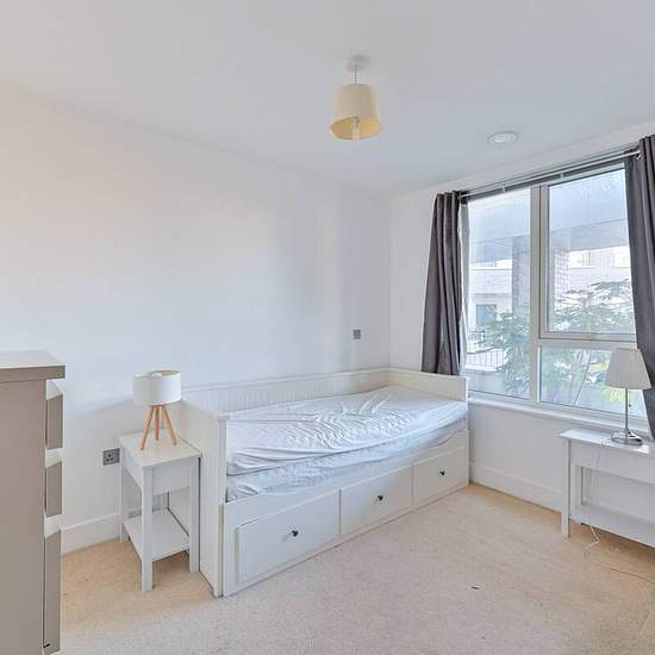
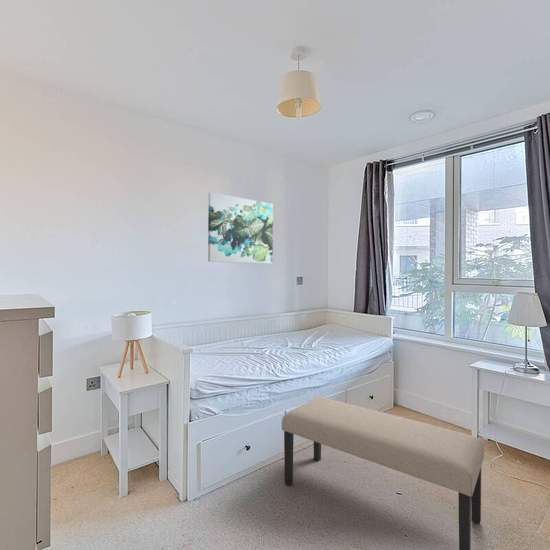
+ wall art [207,191,274,265]
+ bench [281,396,485,550]
